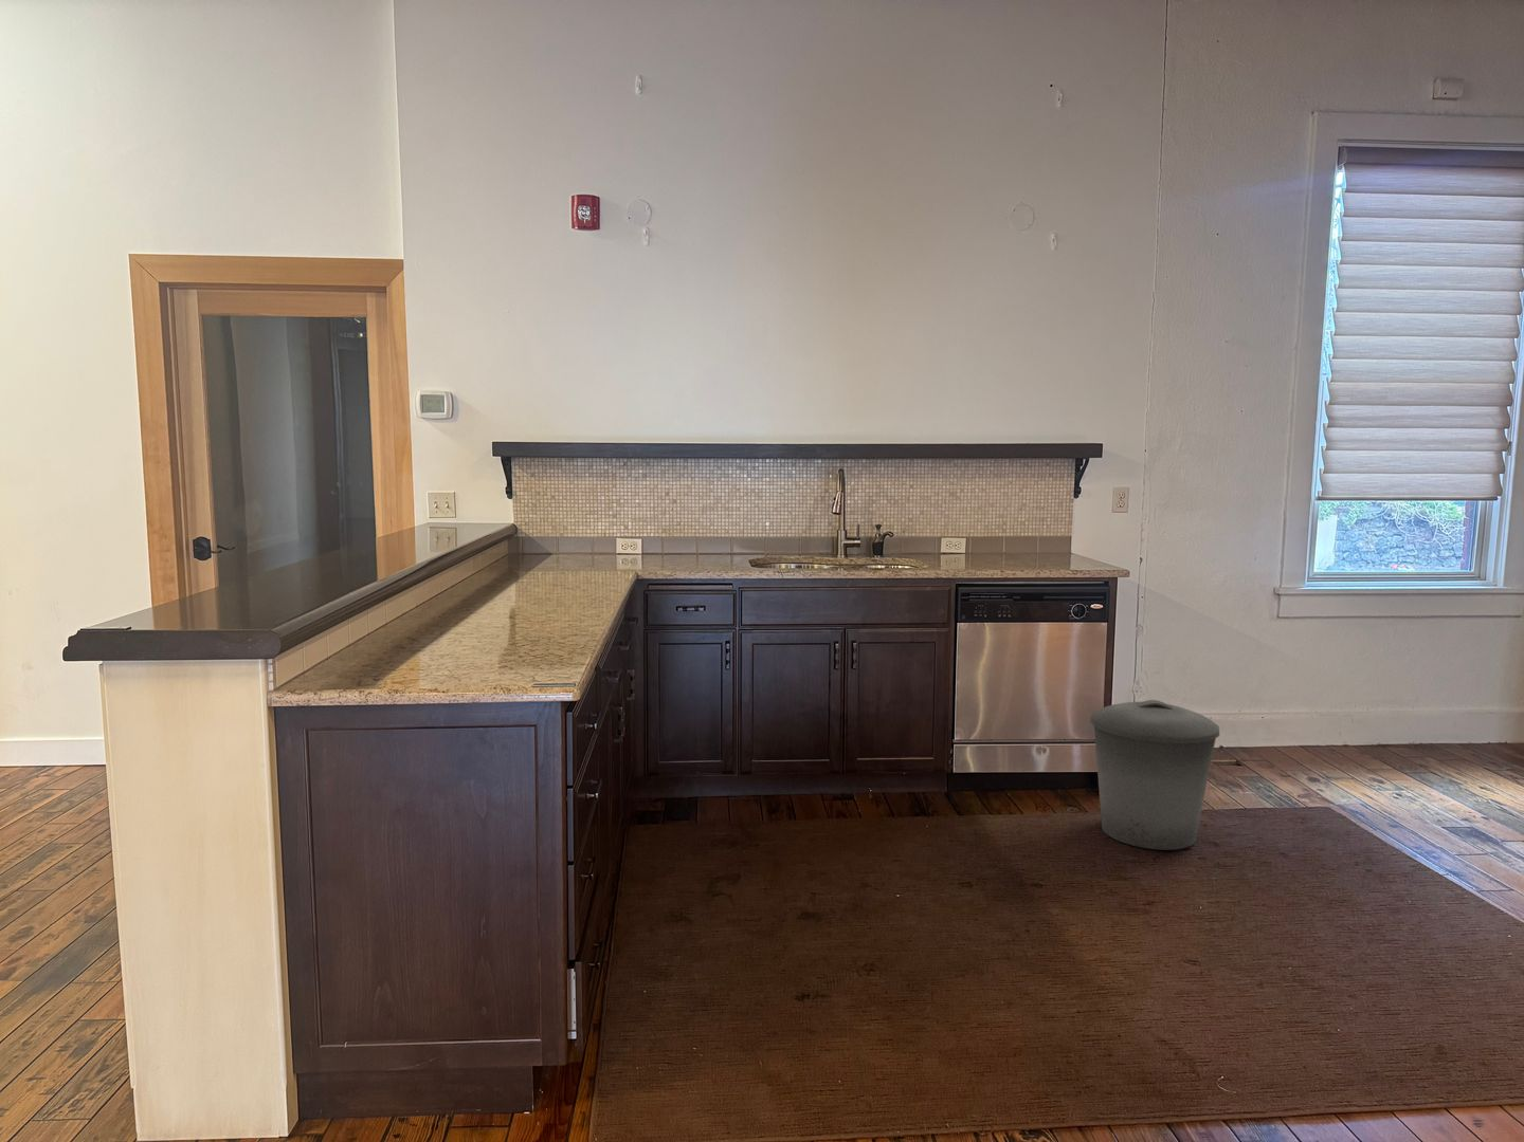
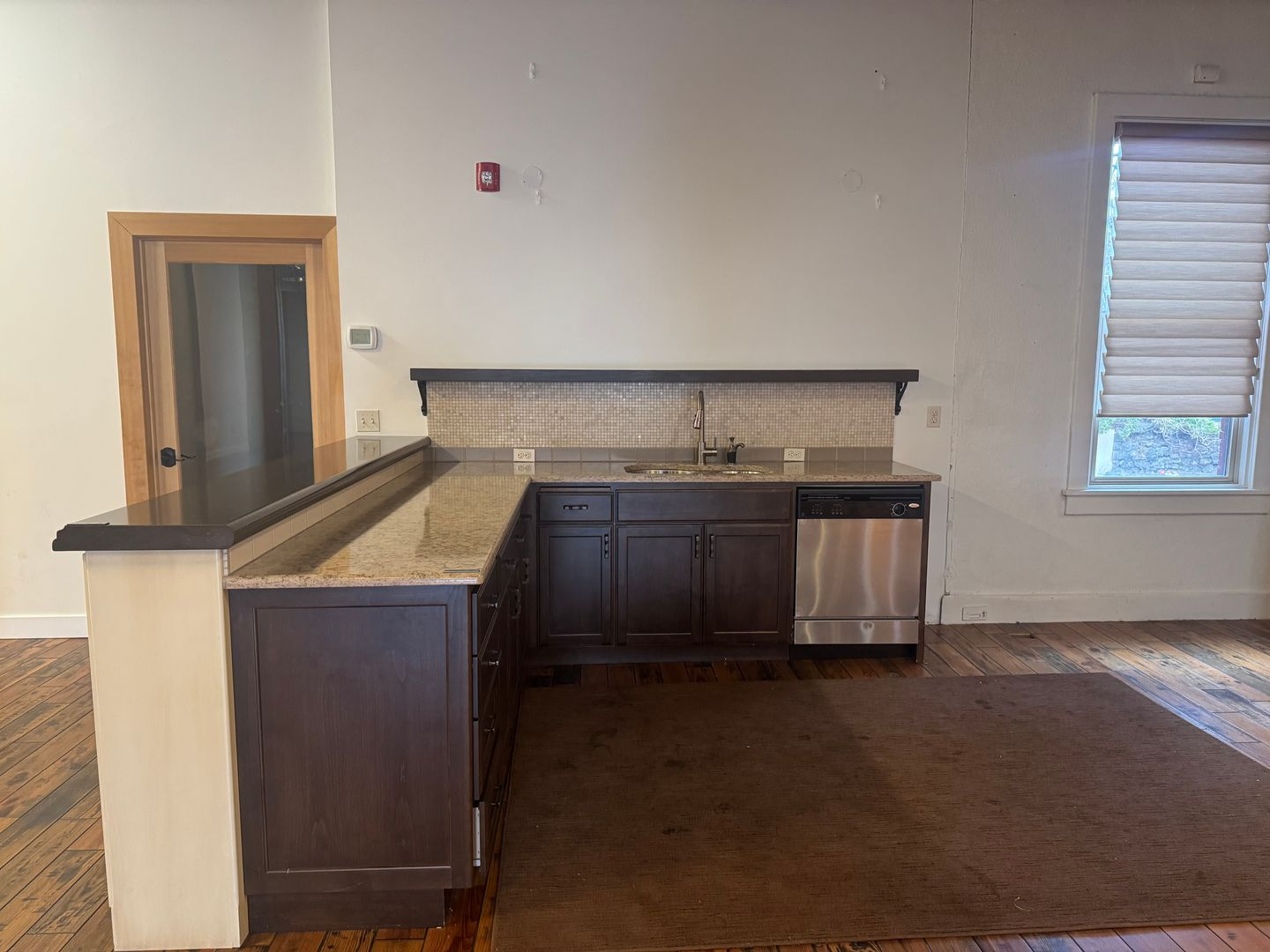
- trash can [1090,699,1220,852]
